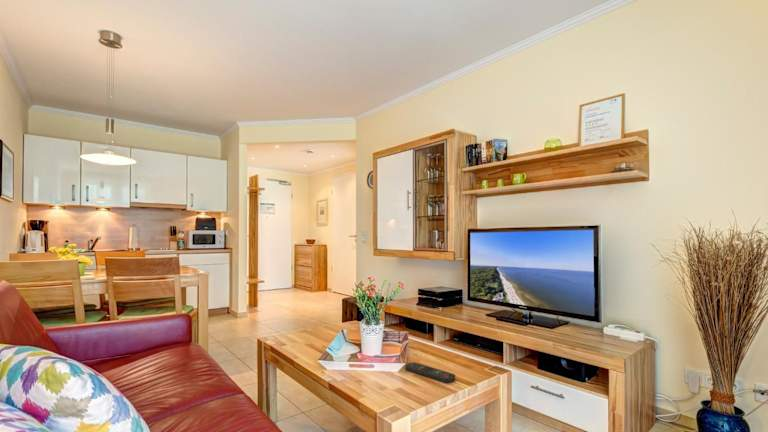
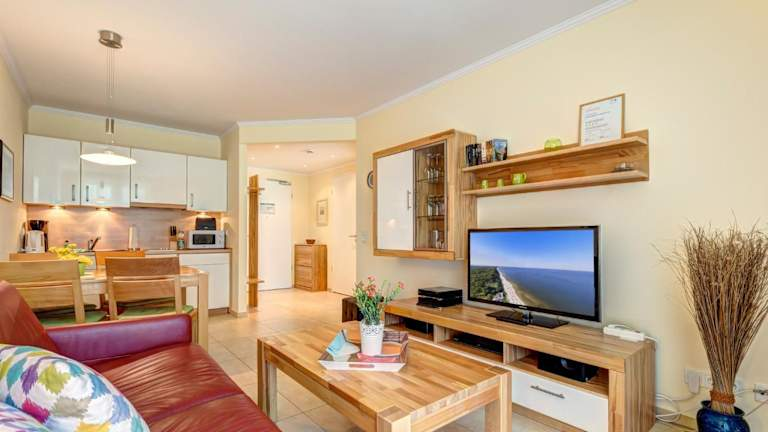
- remote control [404,361,456,384]
